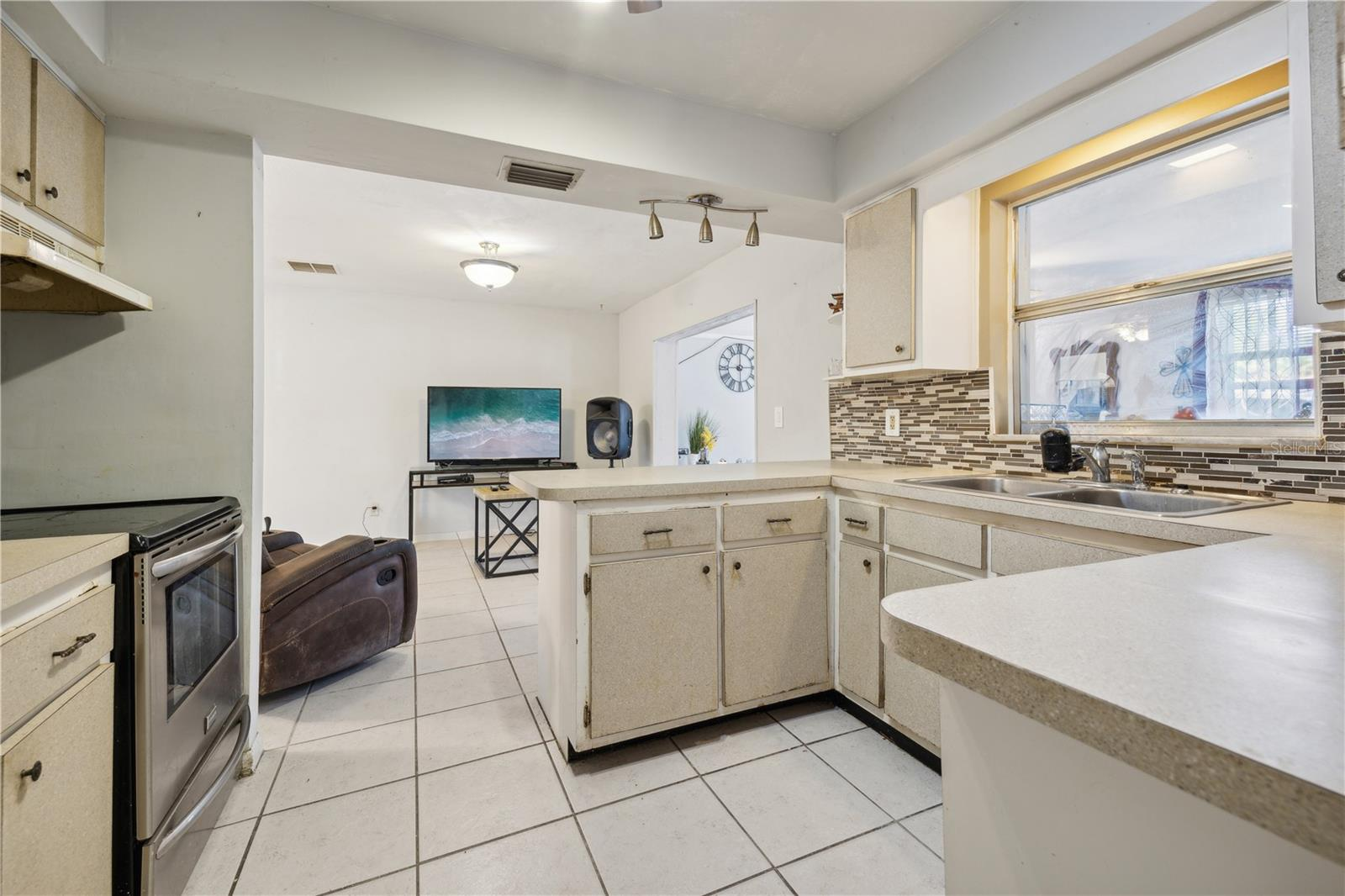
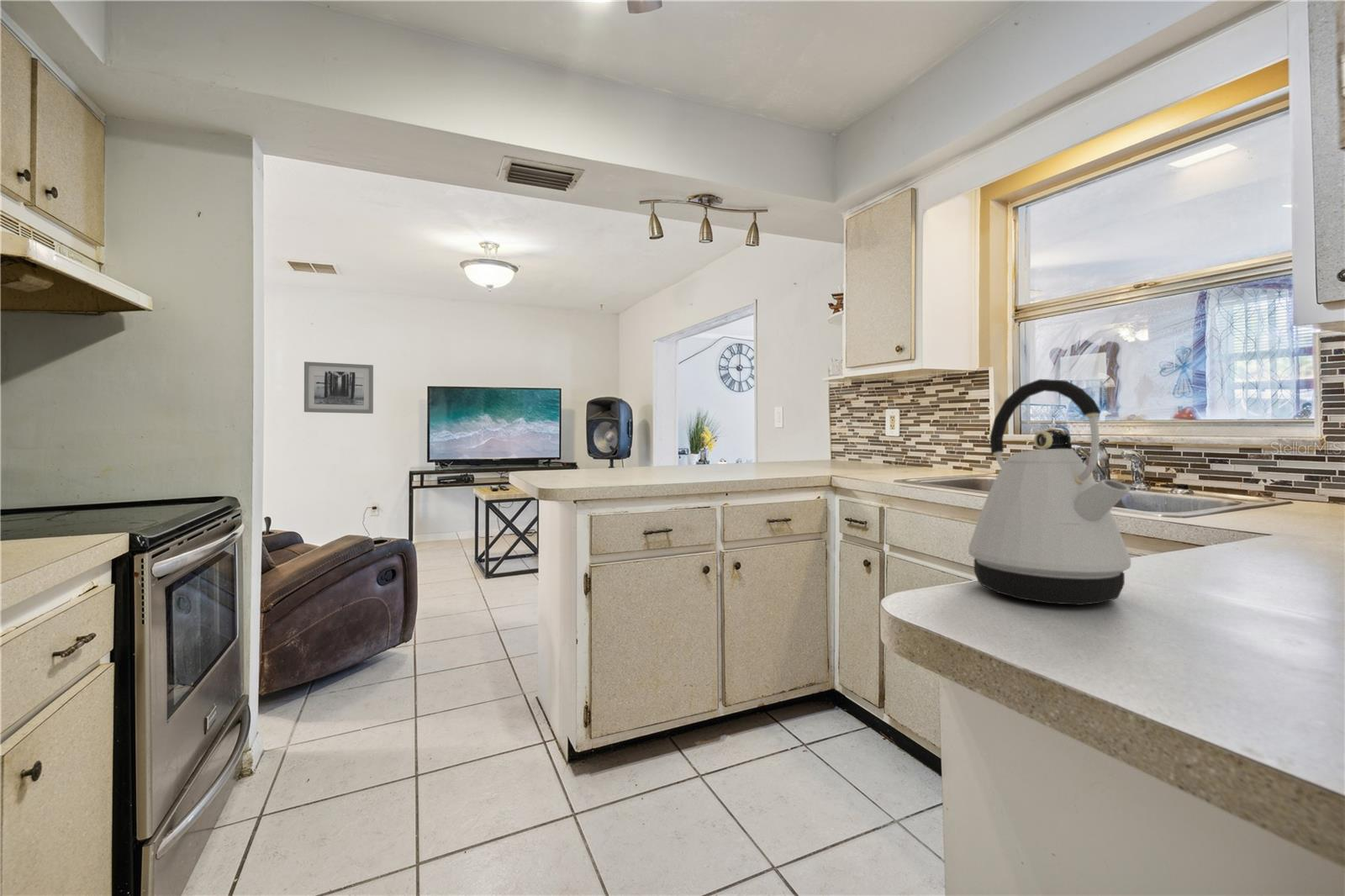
+ kettle [968,378,1131,606]
+ wall art [303,361,374,414]
